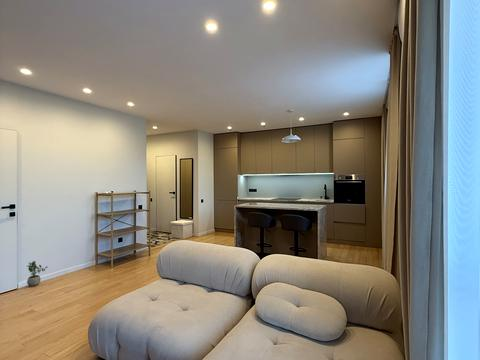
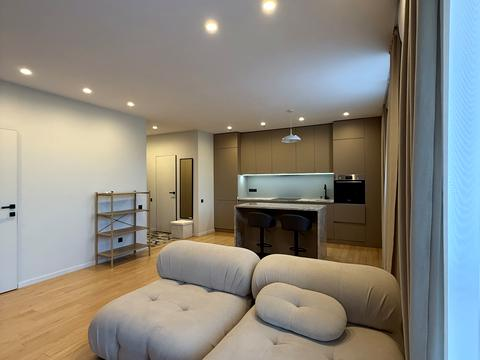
- potted plant [25,260,48,288]
